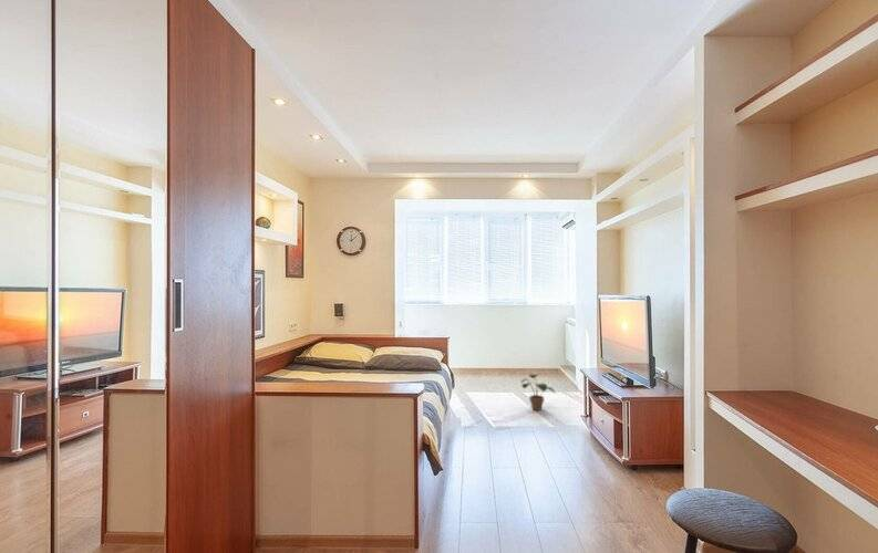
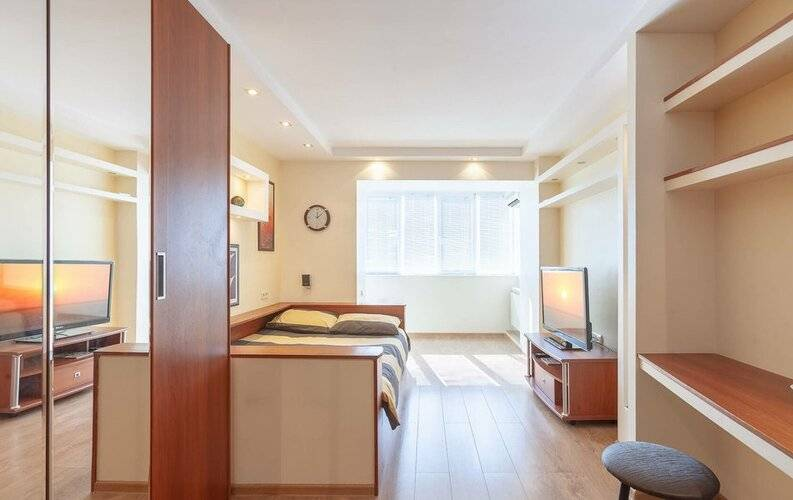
- potted plant [519,373,556,411]
